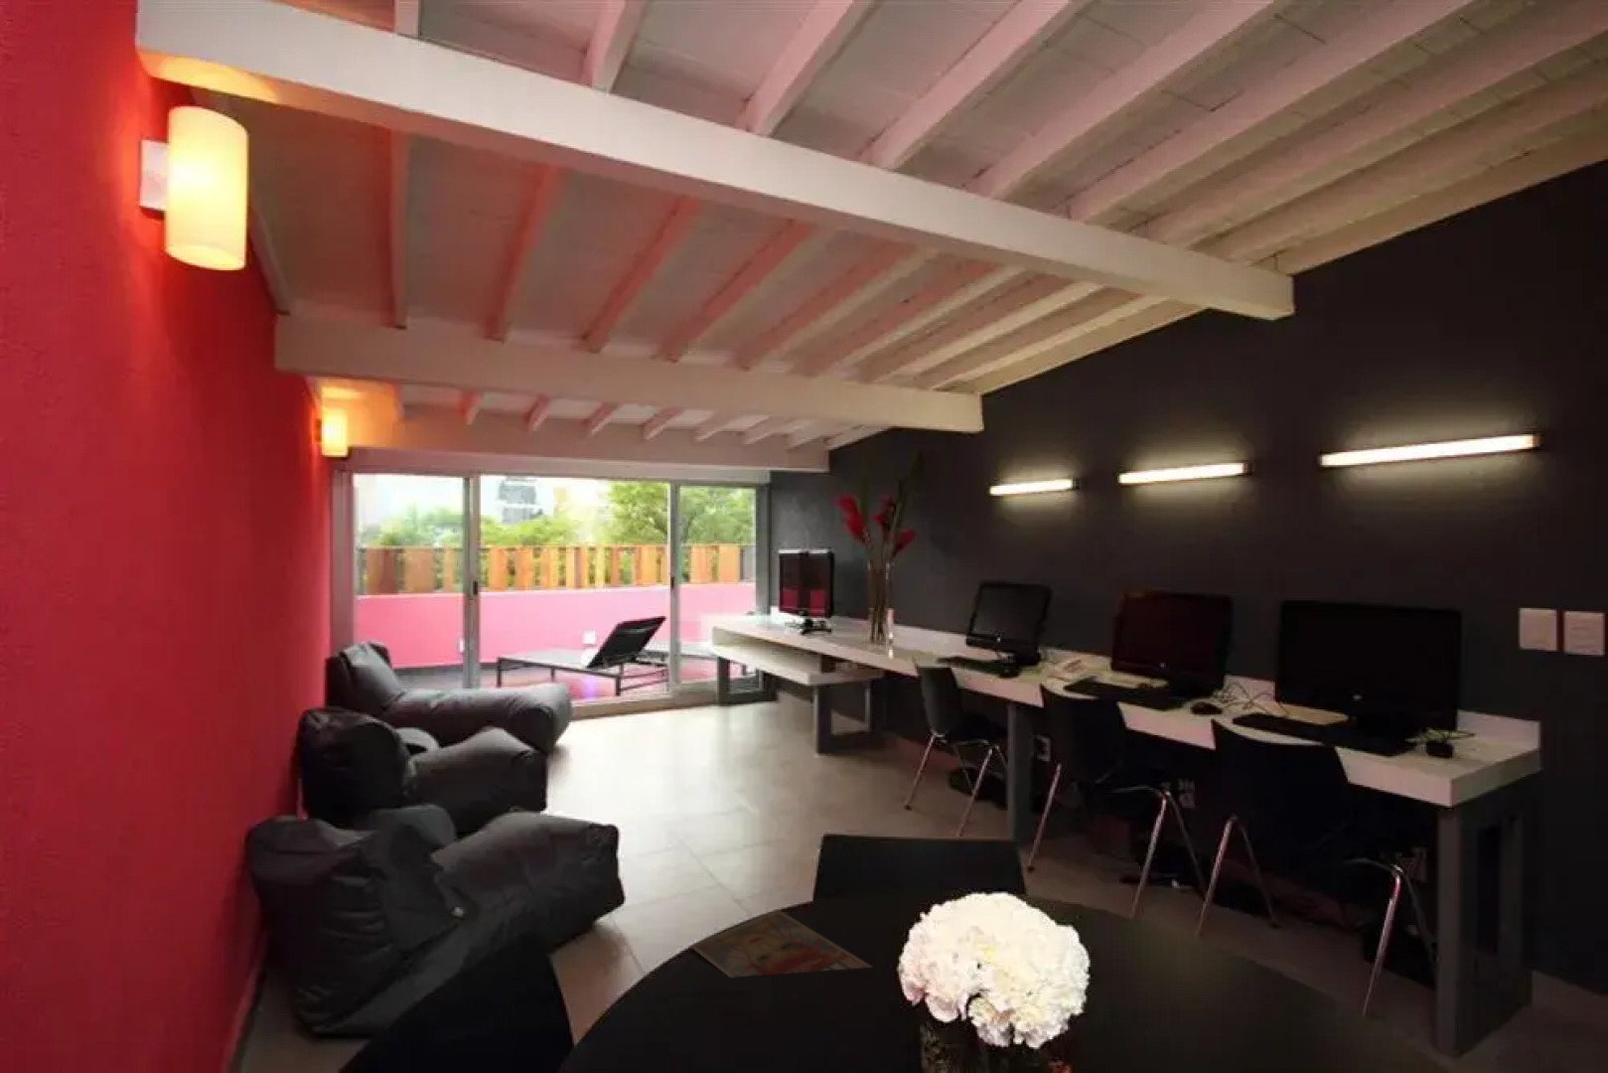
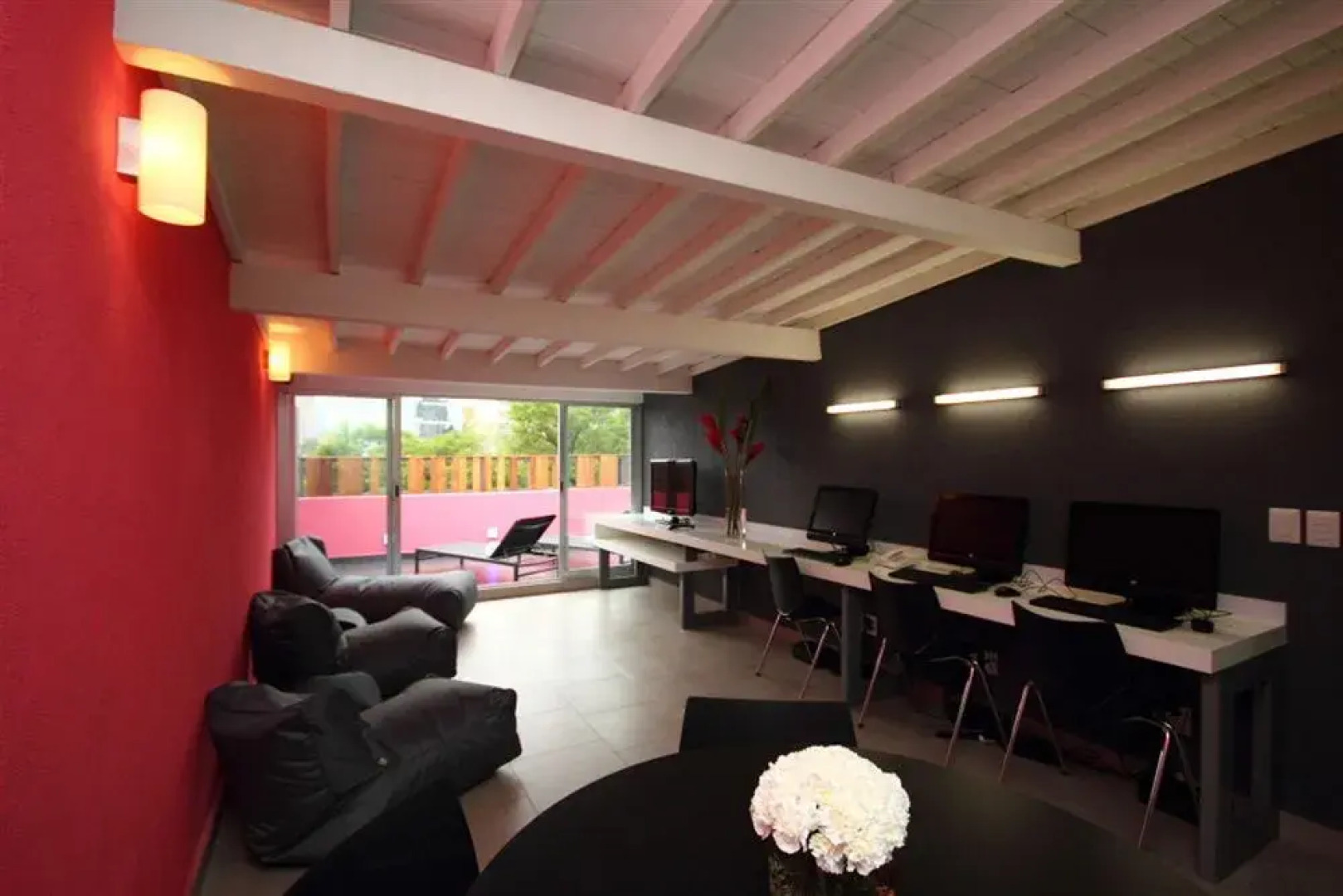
- magazine [690,908,874,978]
